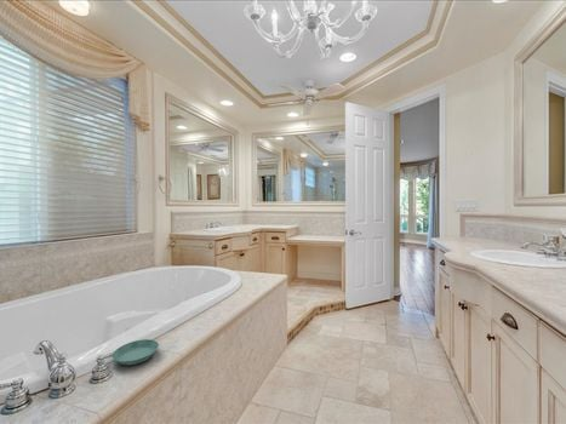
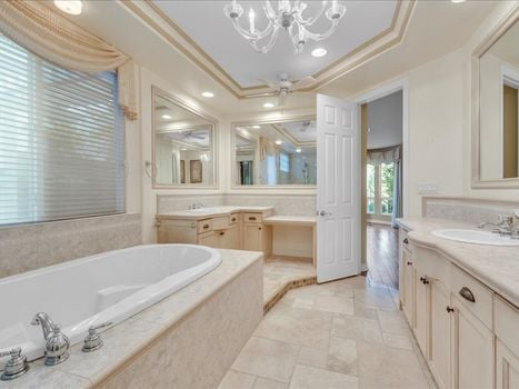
- saucer [110,338,160,366]
